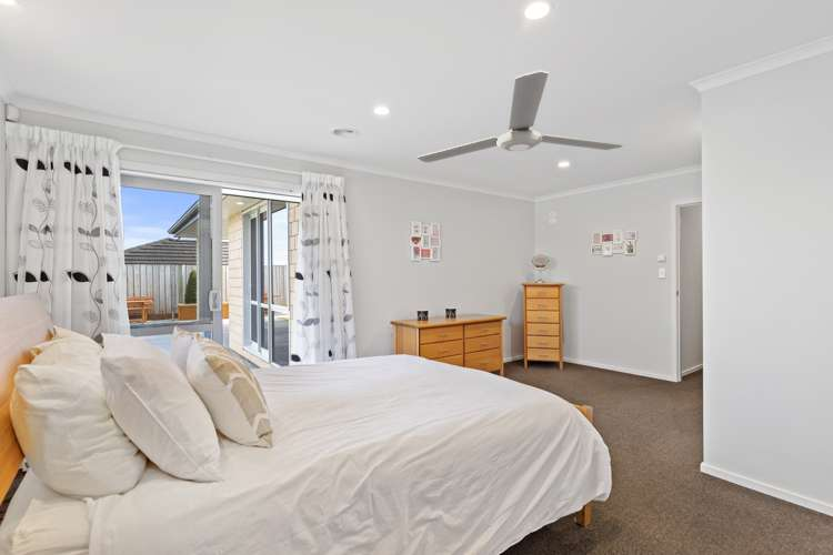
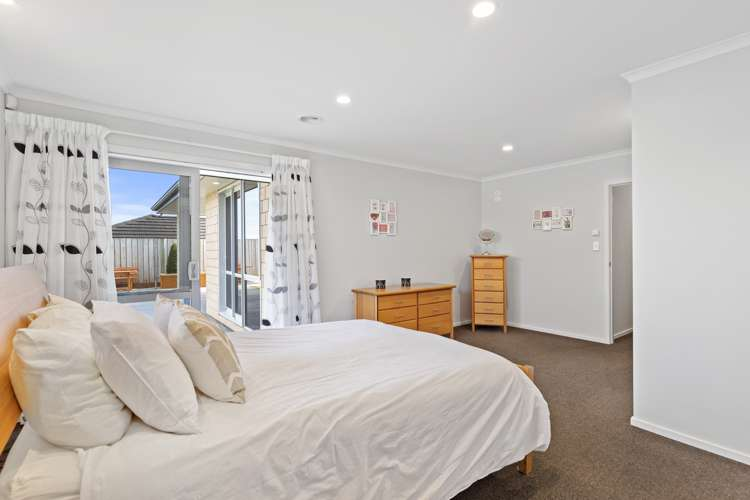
- ceiling fan [416,69,624,163]
